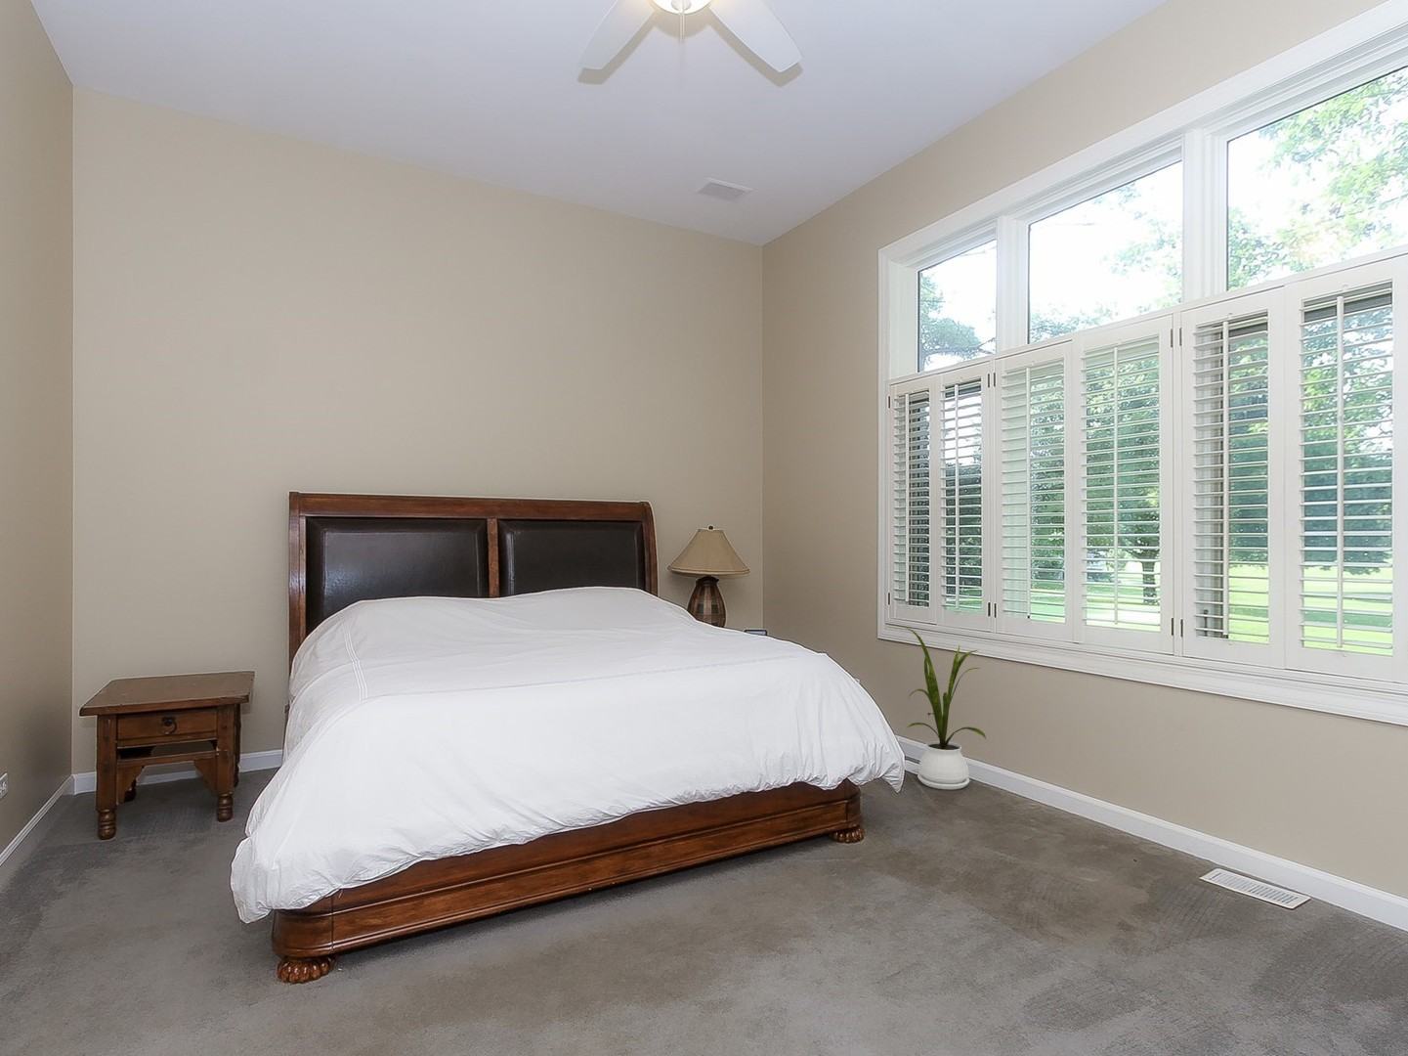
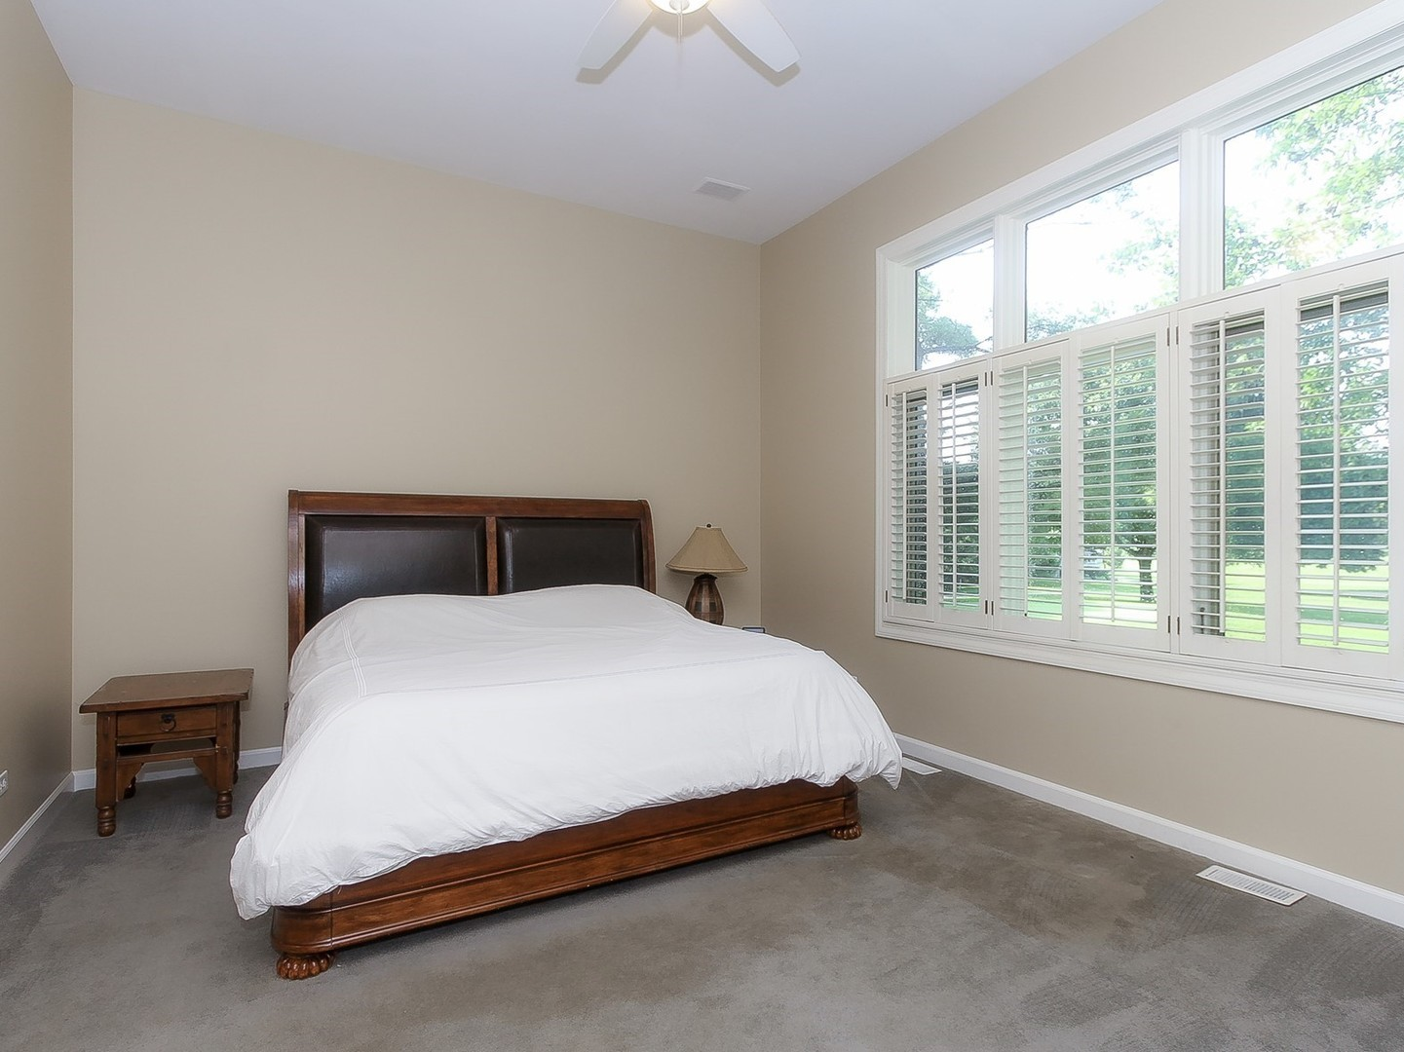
- house plant [901,626,988,790]
